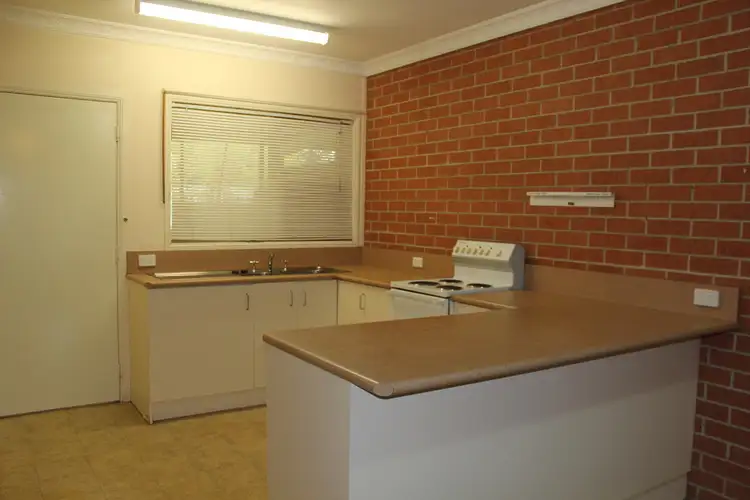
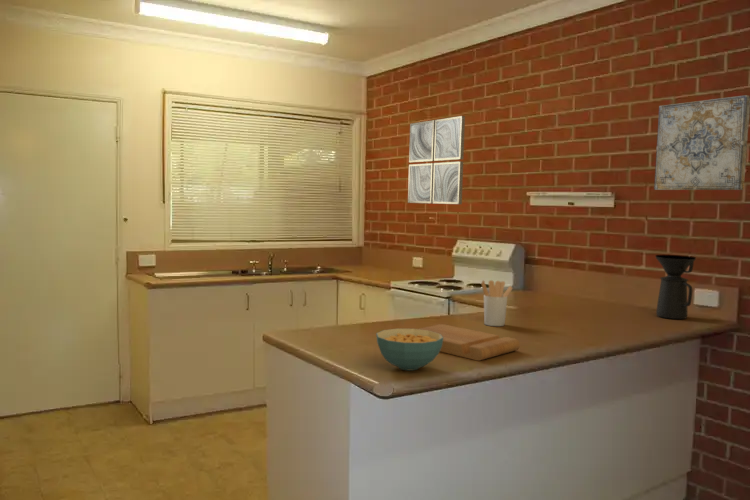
+ wall art [653,94,750,191]
+ coffee maker [654,254,697,320]
+ cutting board [418,323,521,362]
+ cereal bowl [375,328,443,371]
+ wall art [407,115,466,205]
+ utensil holder [481,279,514,327]
